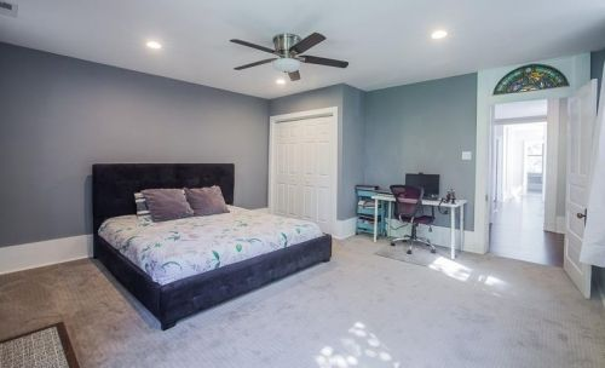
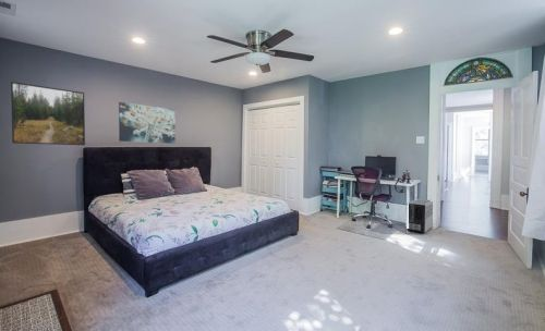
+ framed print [10,81,86,146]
+ air purifier [405,198,434,234]
+ wall art [118,101,177,145]
